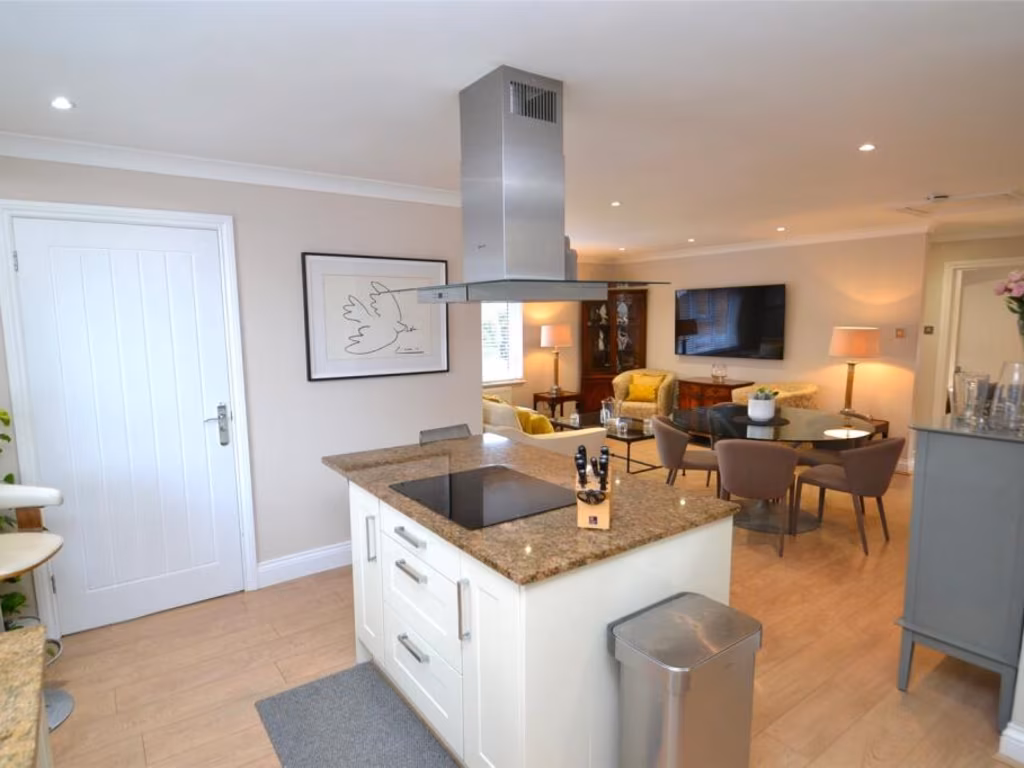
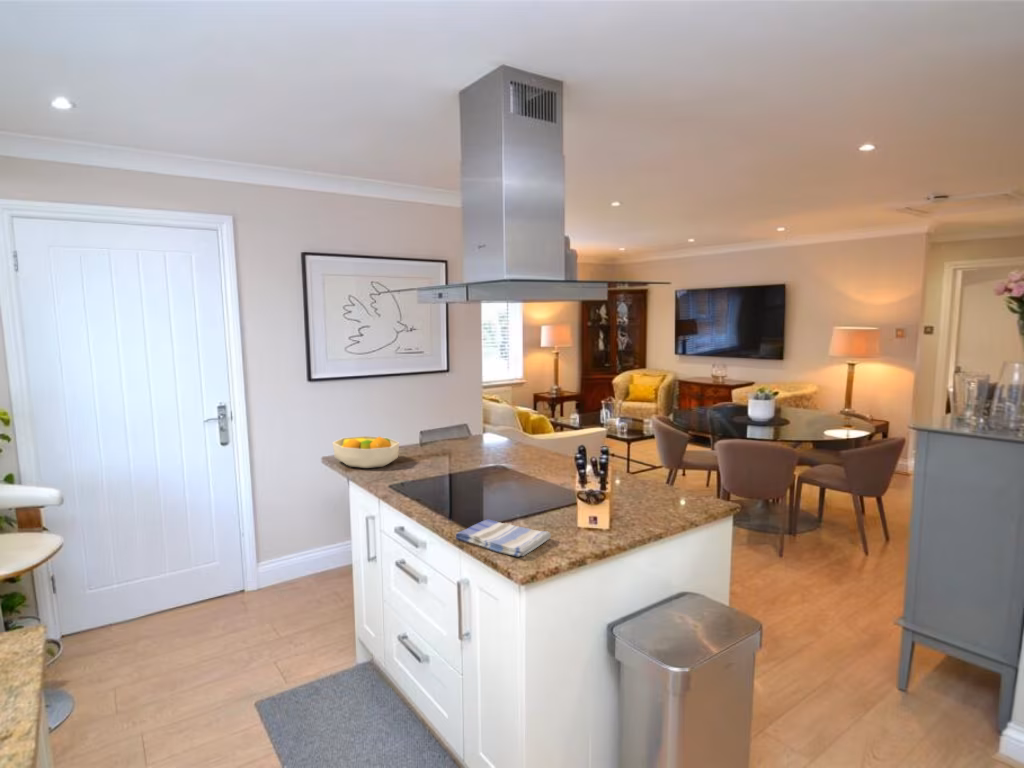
+ fruit bowl [331,435,400,469]
+ dish towel [455,518,552,557]
